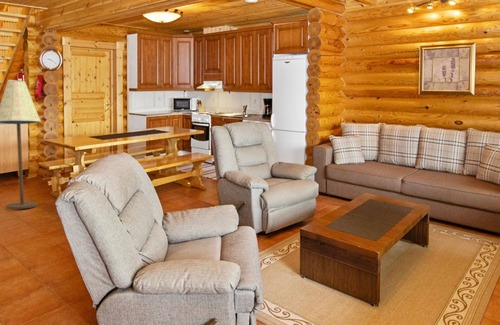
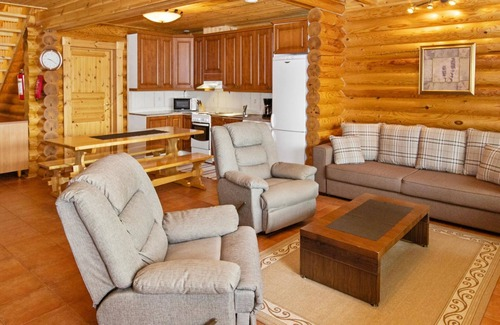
- floor lamp [0,79,42,210]
